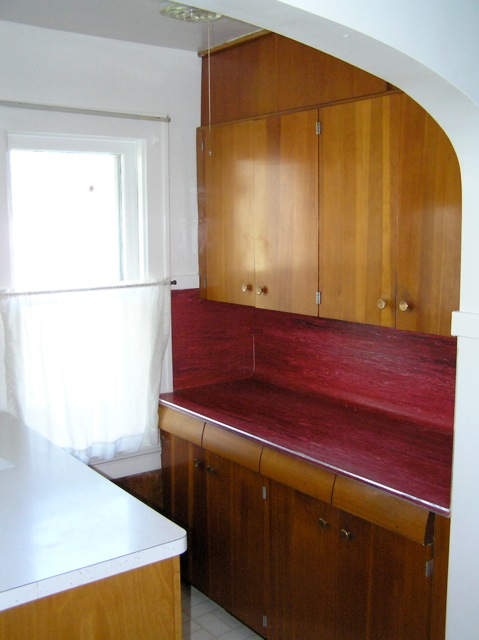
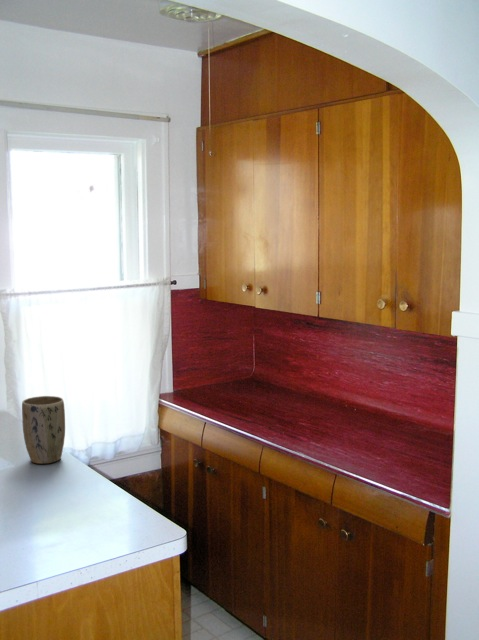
+ plant pot [21,395,66,465]
